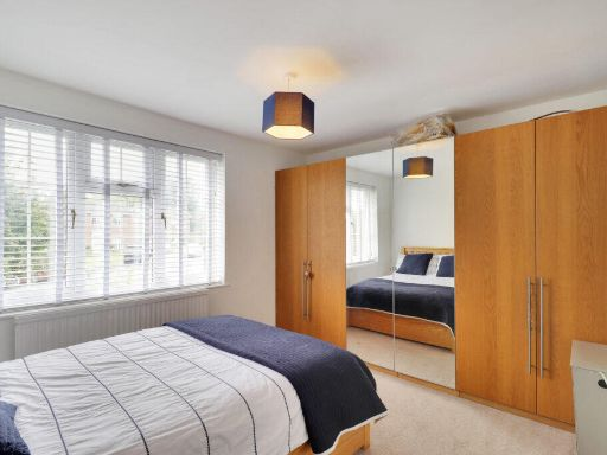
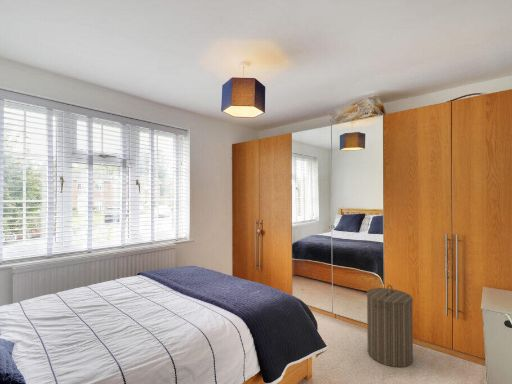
+ laundry hamper [366,284,414,368]
